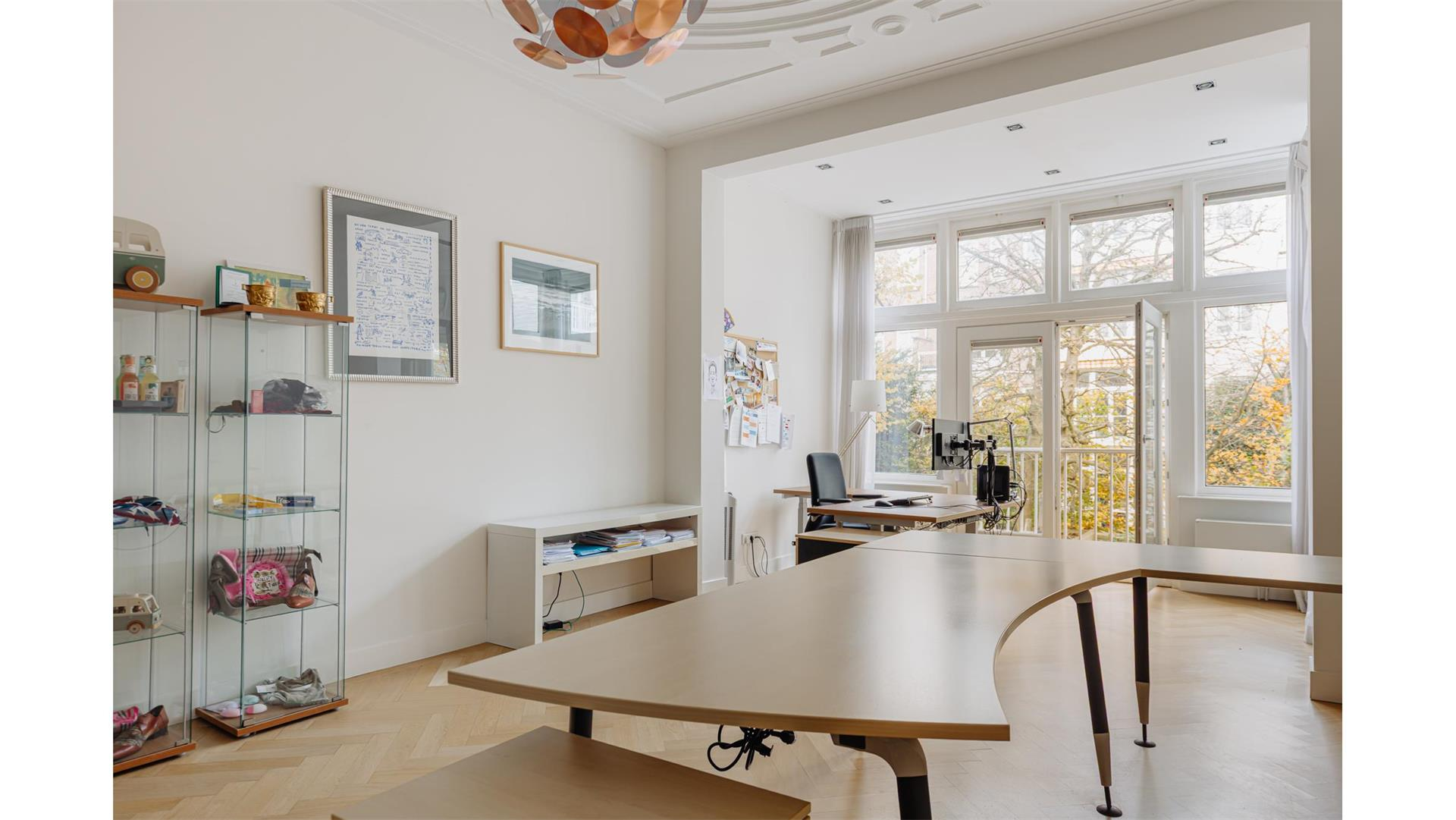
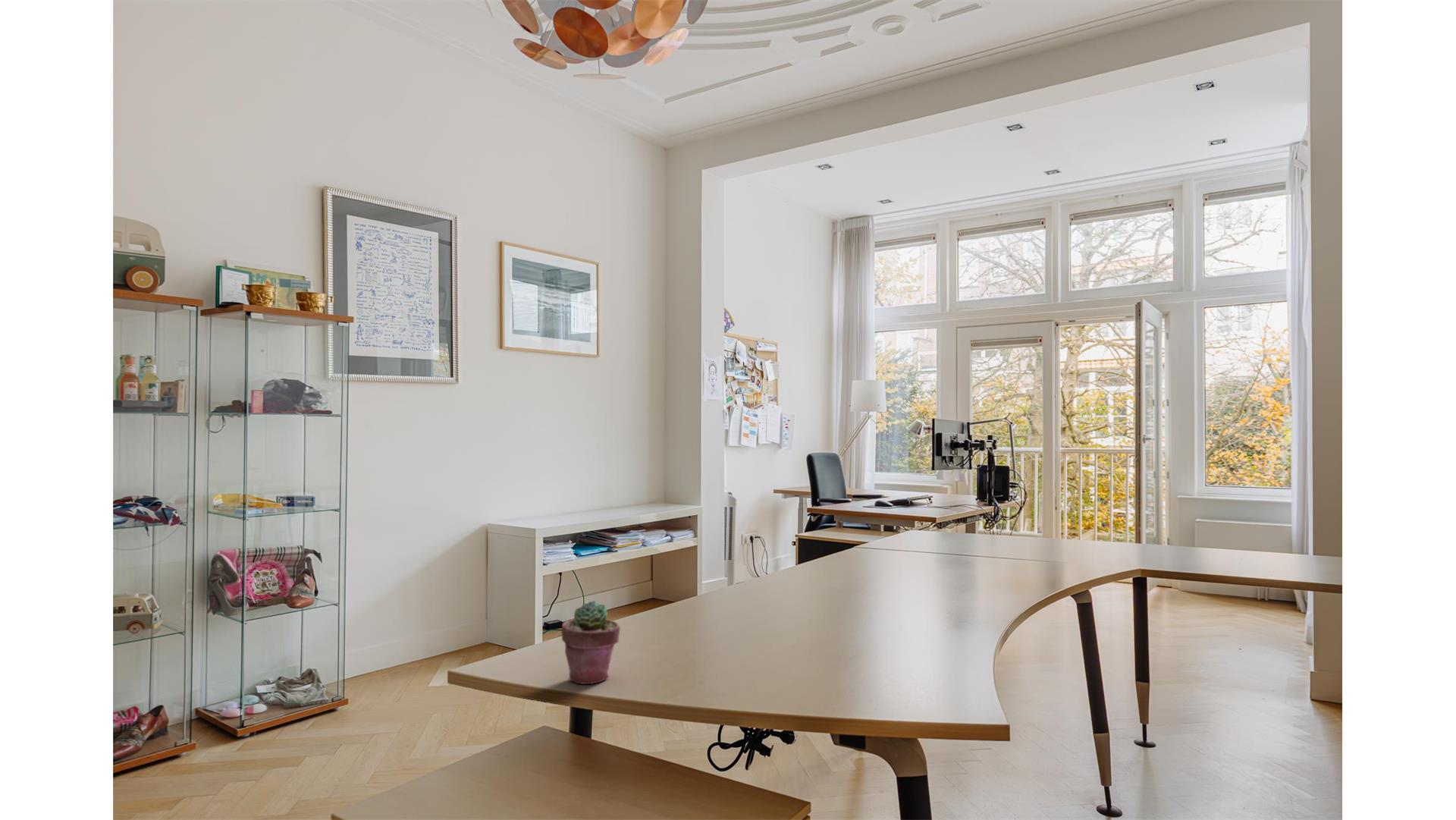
+ potted succulent [560,600,620,685]
